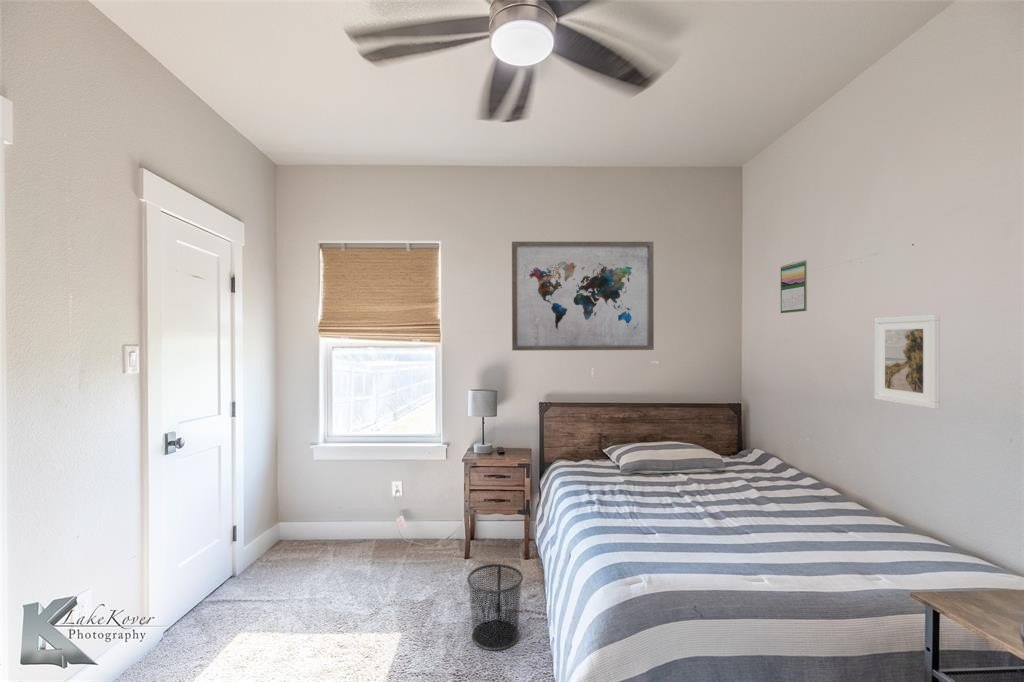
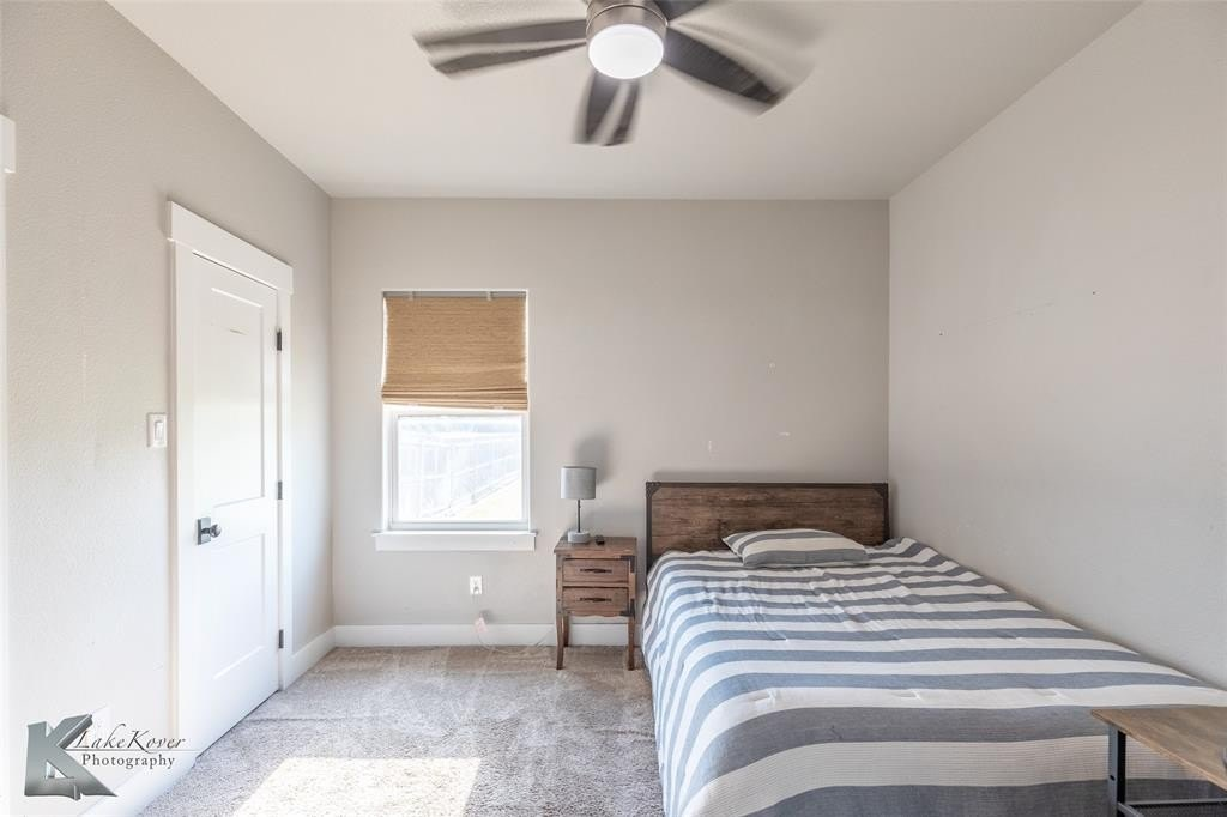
- wall art [511,241,655,352]
- calendar [780,259,808,314]
- waste bin [466,563,524,652]
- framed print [873,314,941,410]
